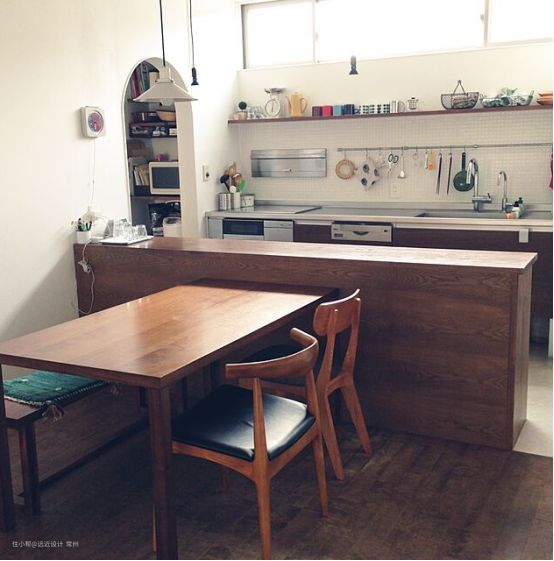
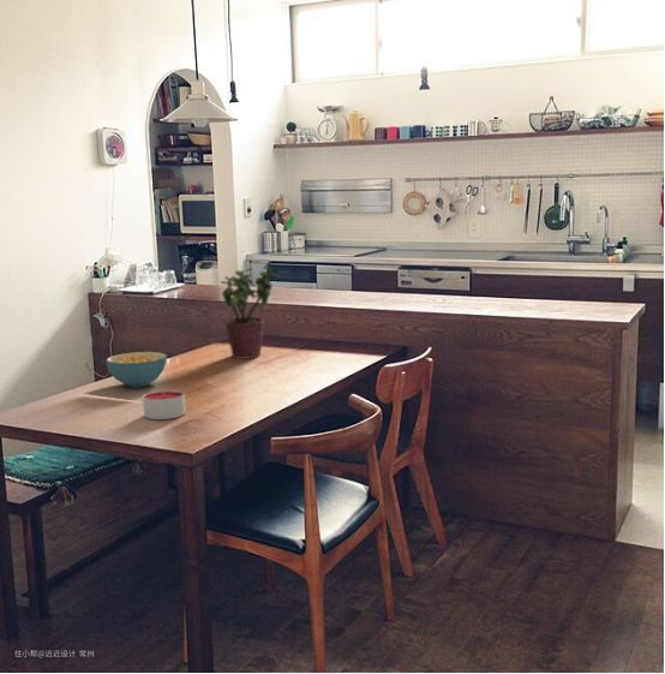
+ potted plant [218,263,280,360]
+ cereal bowl [106,351,168,388]
+ candle [142,388,186,420]
